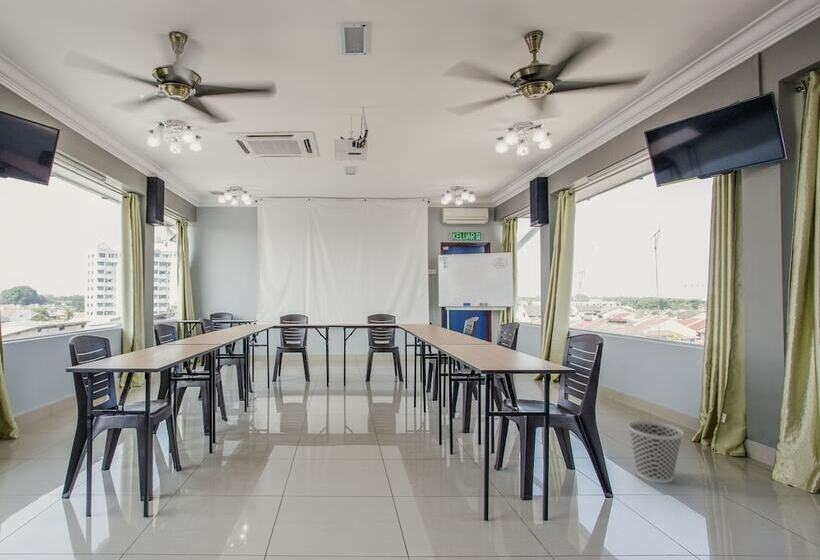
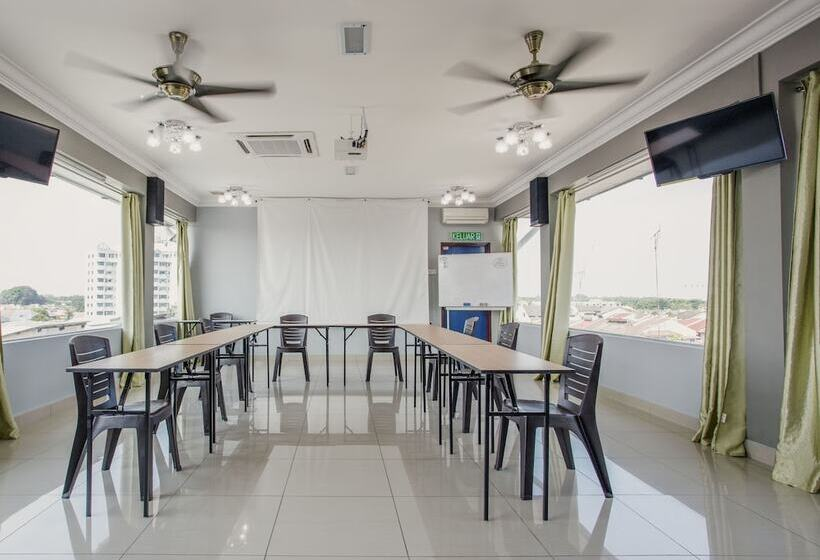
- wastebasket [627,420,685,484]
